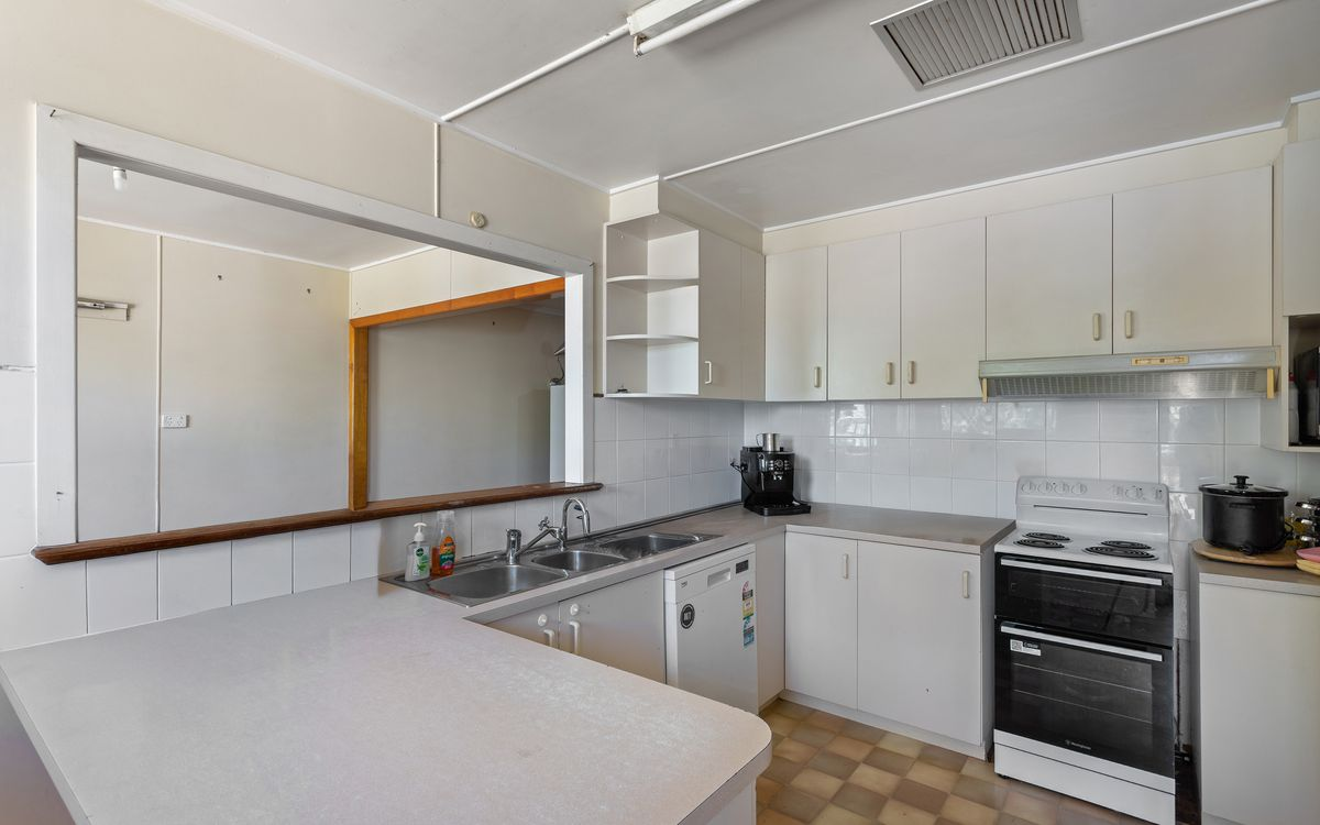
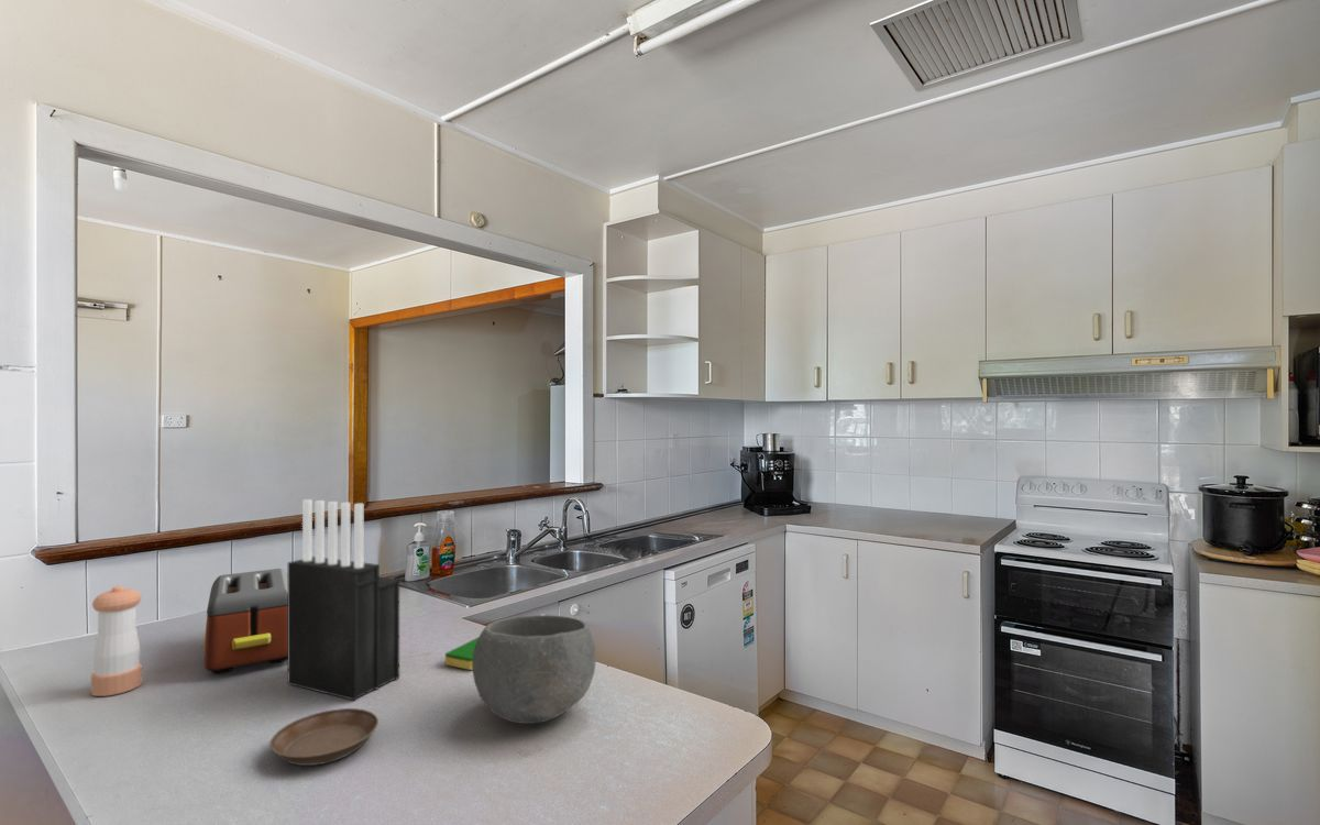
+ saucer [268,707,380,767]
+ bowl [472,614,597,725]
+ dish sponge [444,636,479,671]
+ knife block [286,498,400,702]
+ toaster [202,568,288,674]
+ pepper shaker [90,585,143,697]
